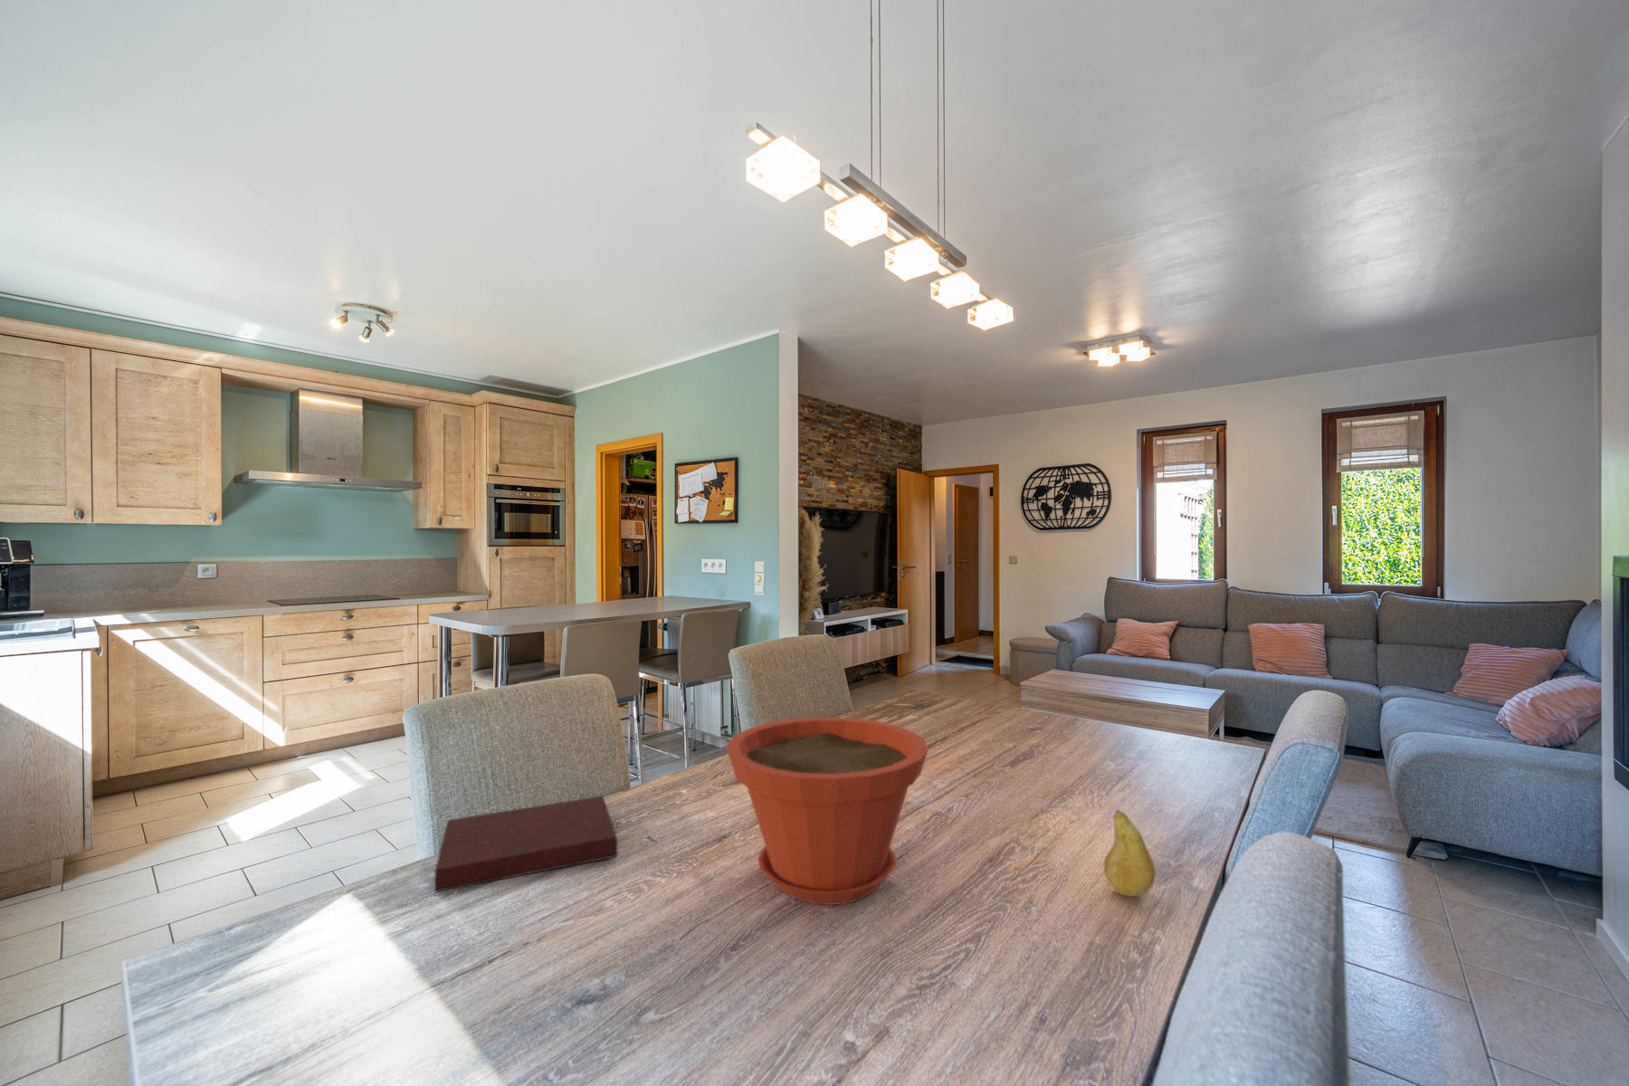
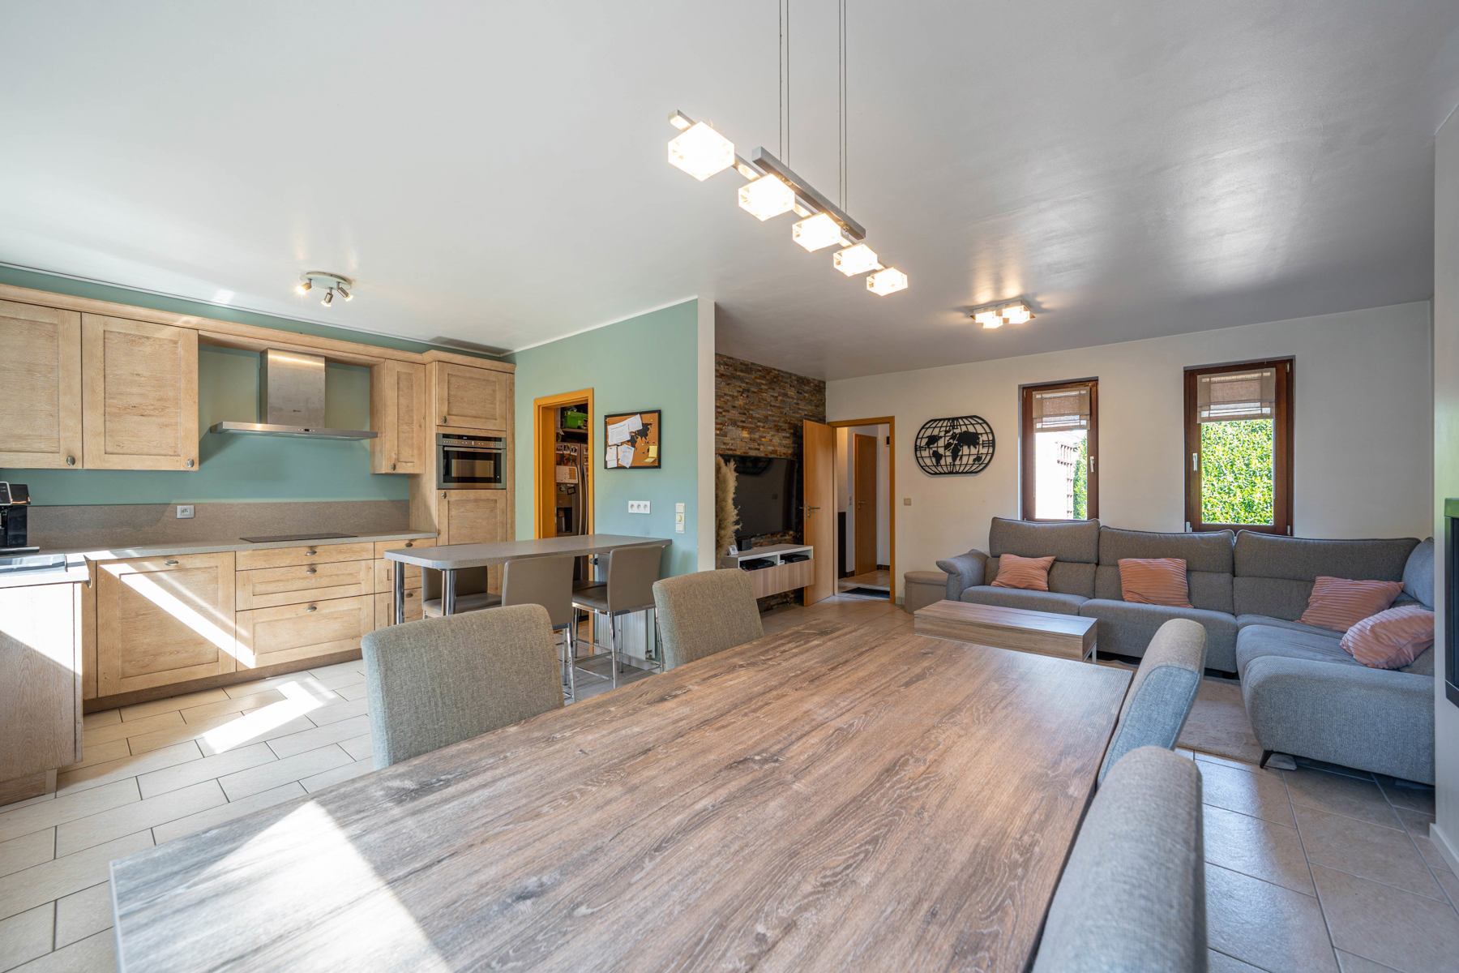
- notebook [434,795,618,892]
- fruit [1103,810,1156,898]
- plant pot [725,716,928,905]
